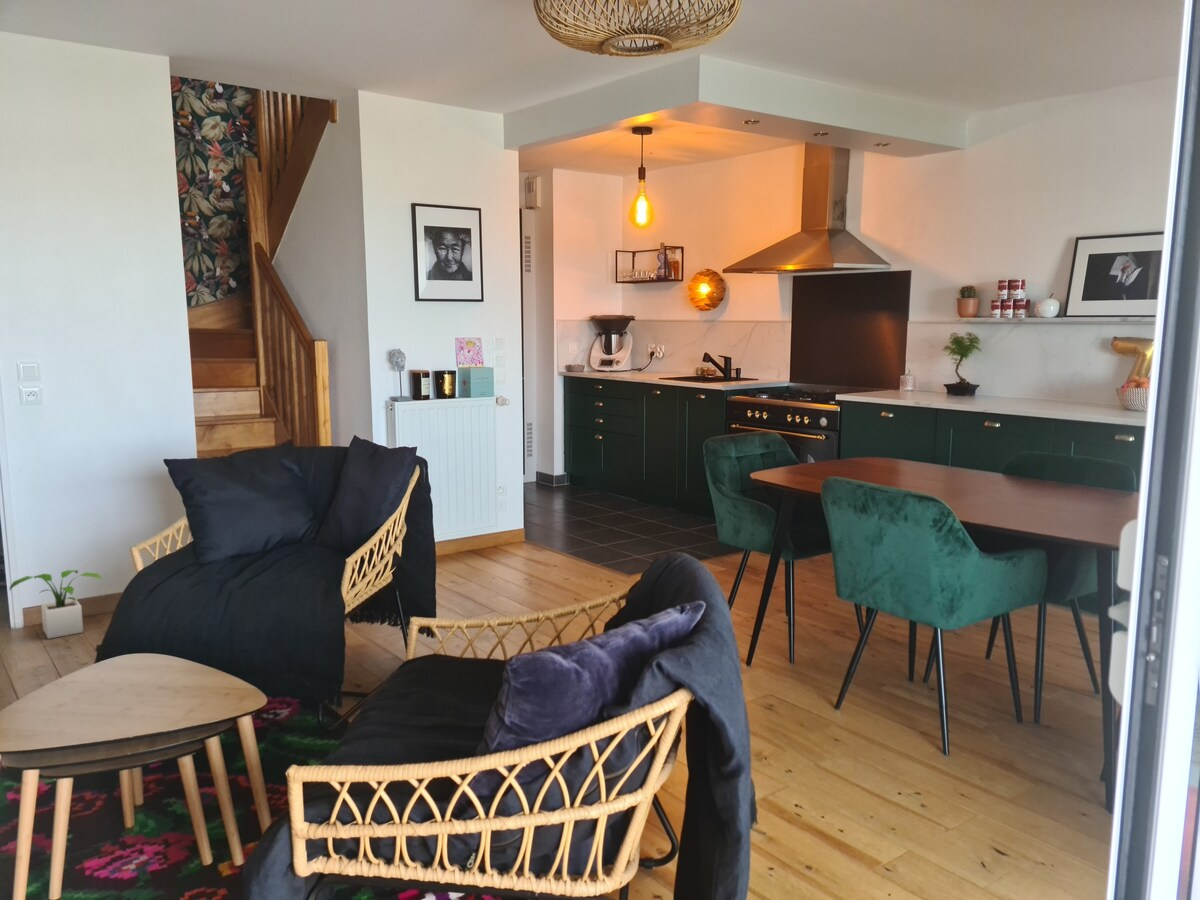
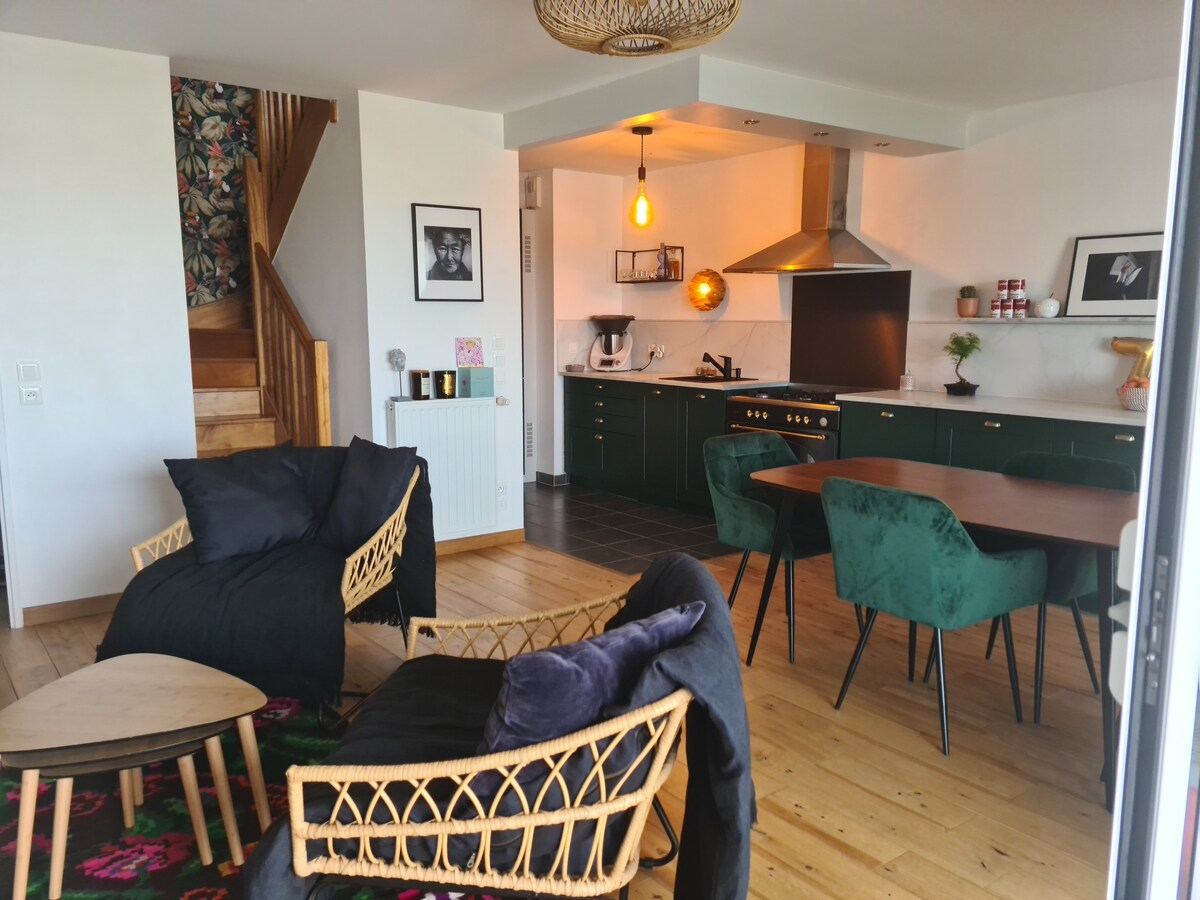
- potted plant [8,569,103,640]
